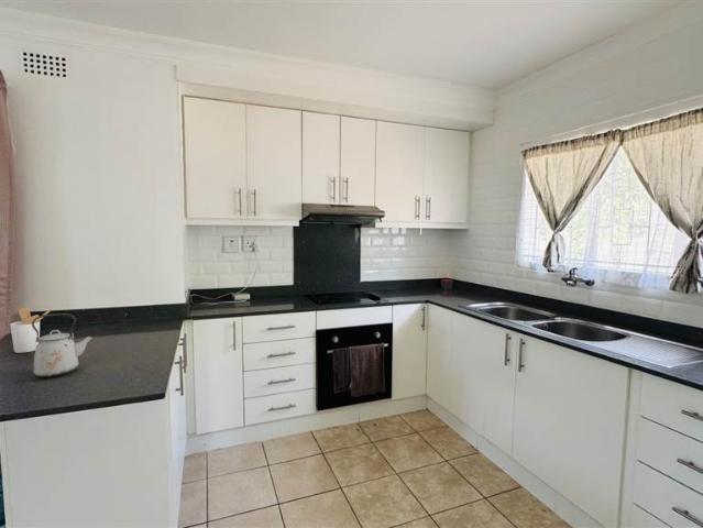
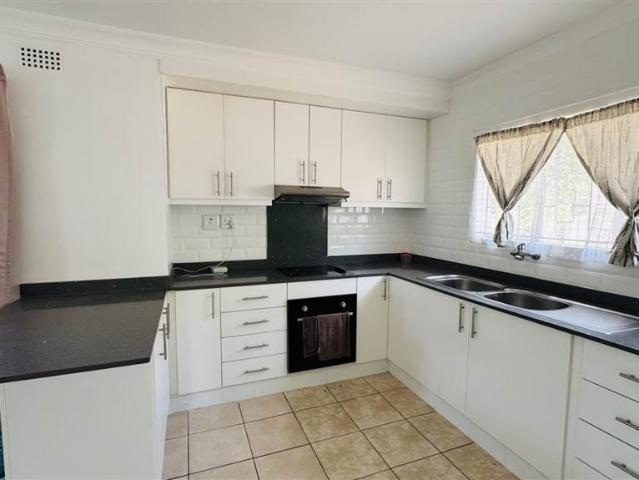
- kettle [32,312,95,378]
- utensil holder [9,306,53,354]
